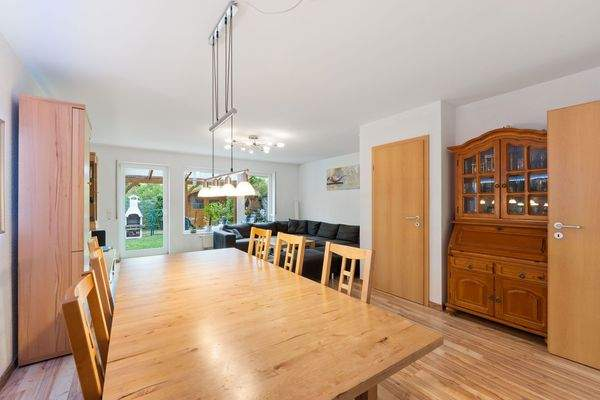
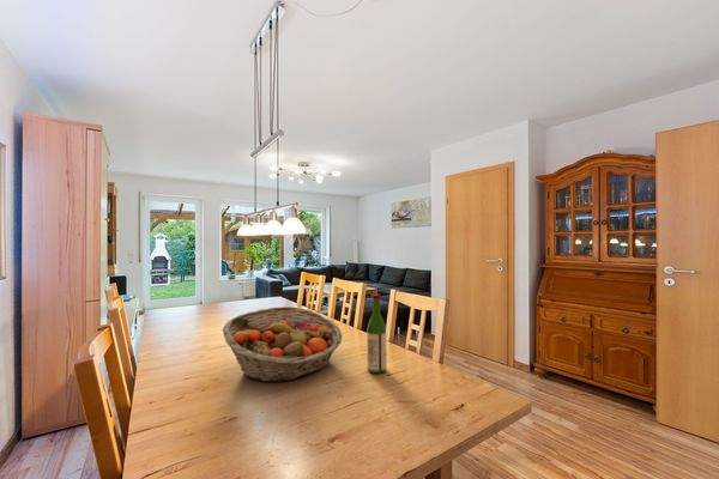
+ wine bottle [365,293,387,375]
+ fruit basket [222,305,343,383]
